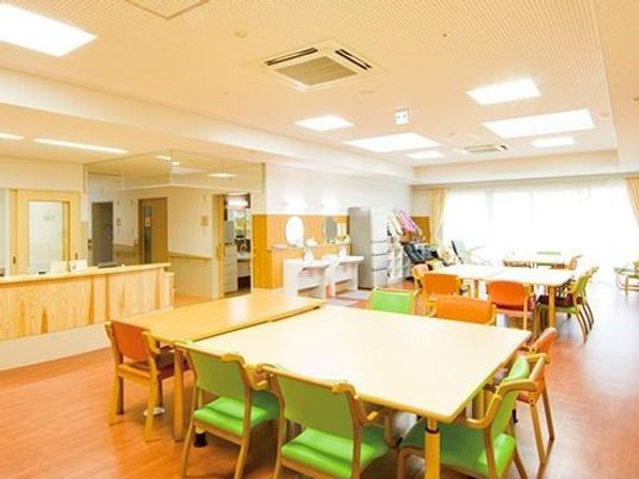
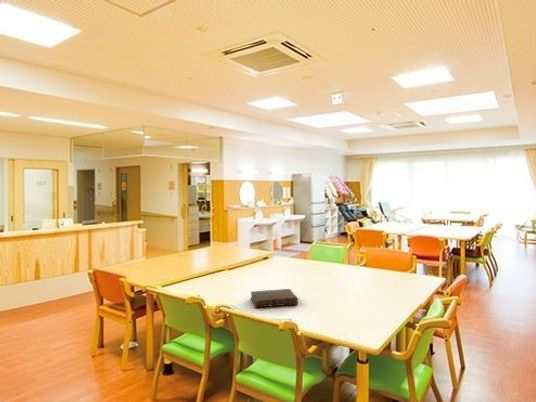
+ book [250,288,299,309]
